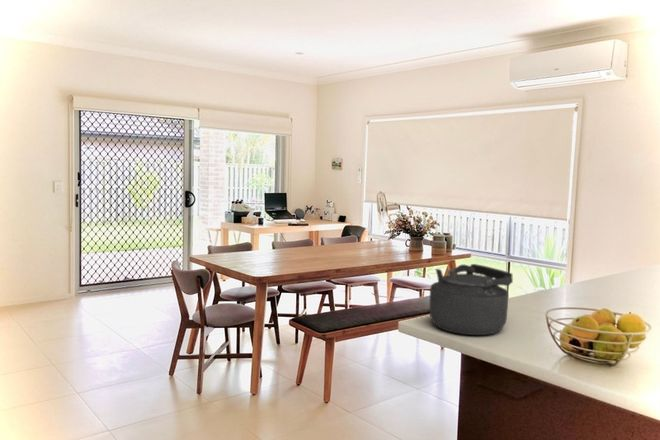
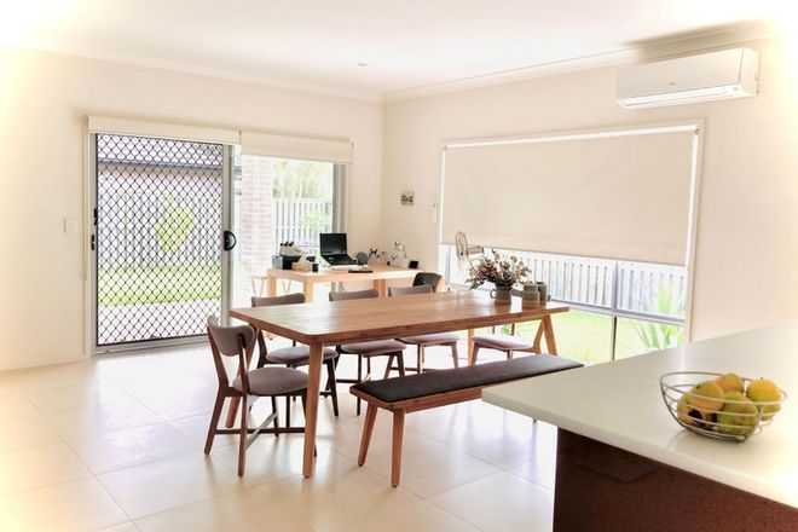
- kettle [429,263,514,336]
